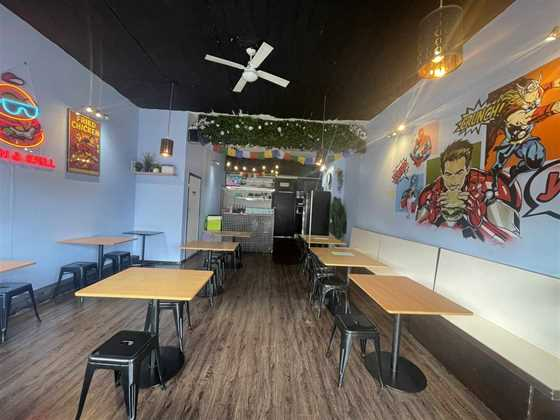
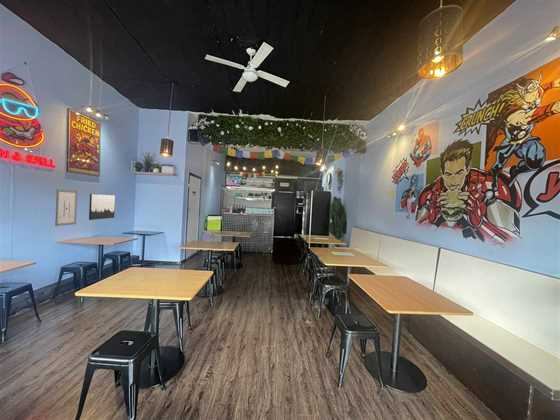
+ wall art [88,193,116,221]
+ wall art [54,188,79,227]
